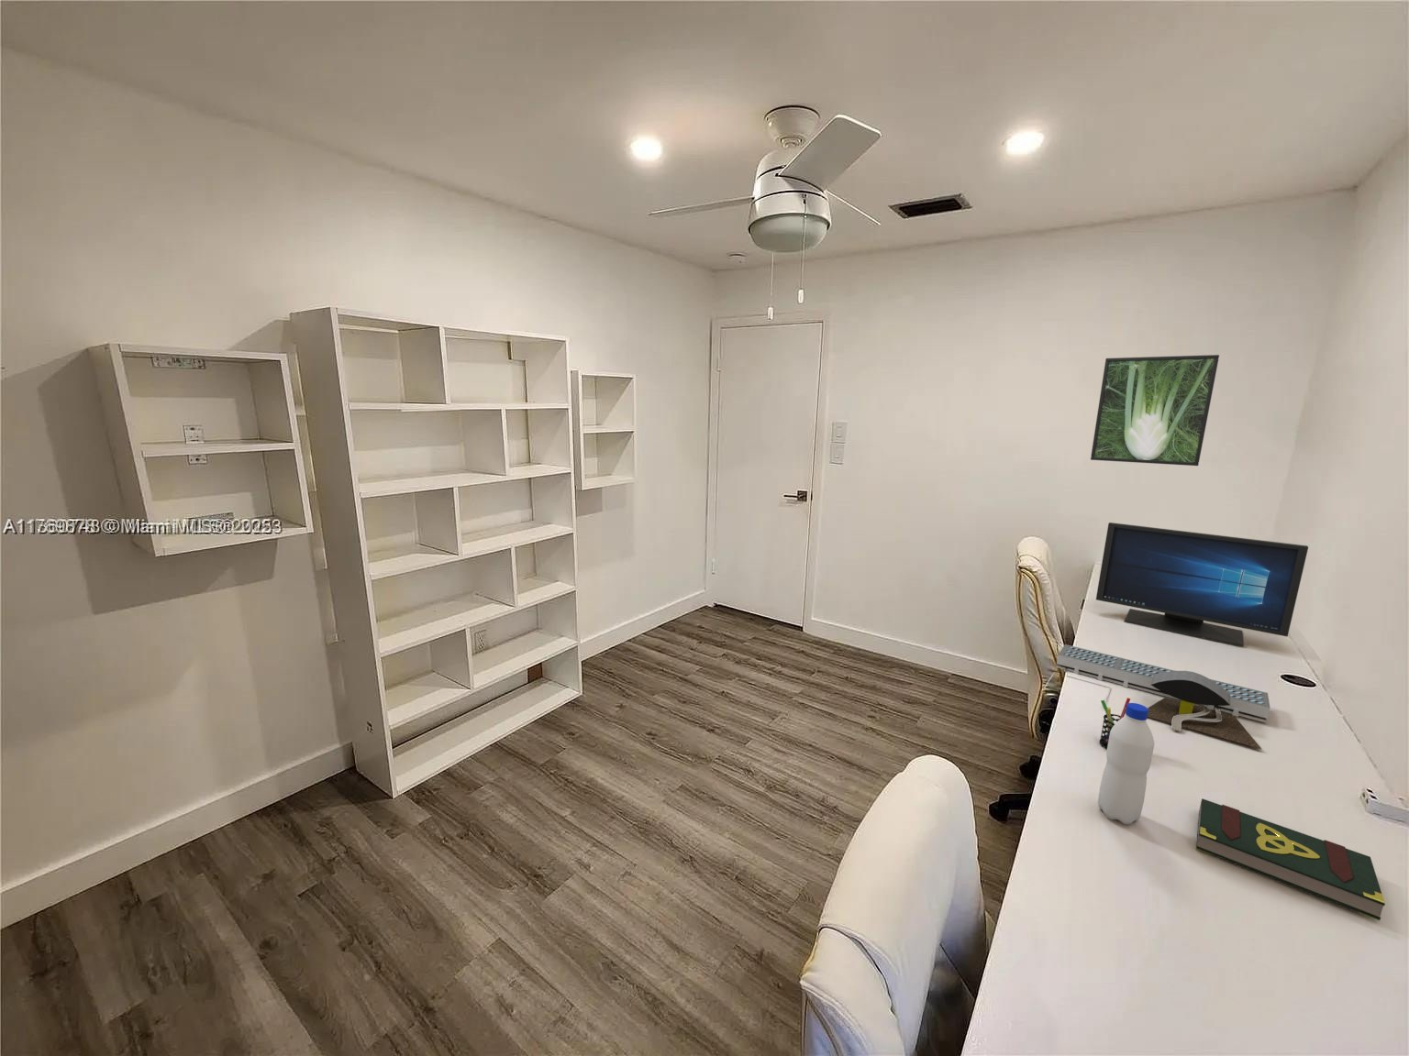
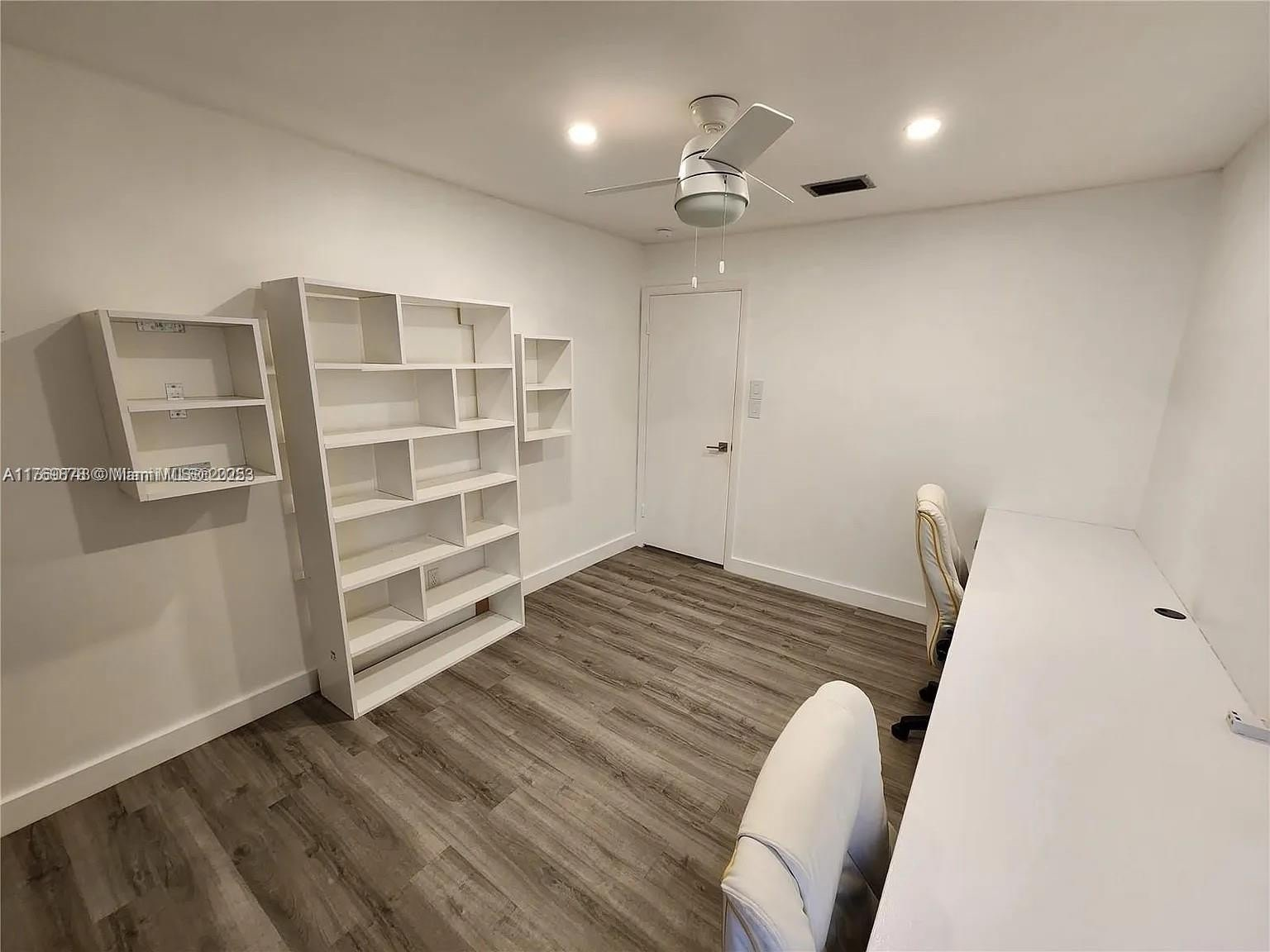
- book [1195,798,1386,922]
- architectural model [1041,643,1271,750]
- monitor [1095,521,1309,647]
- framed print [1089,354,1220,467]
- water bottle [1097,702,1155,826]
- pen holder [1098,697,1131,750]
